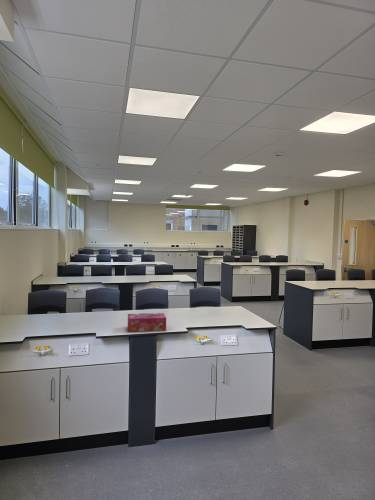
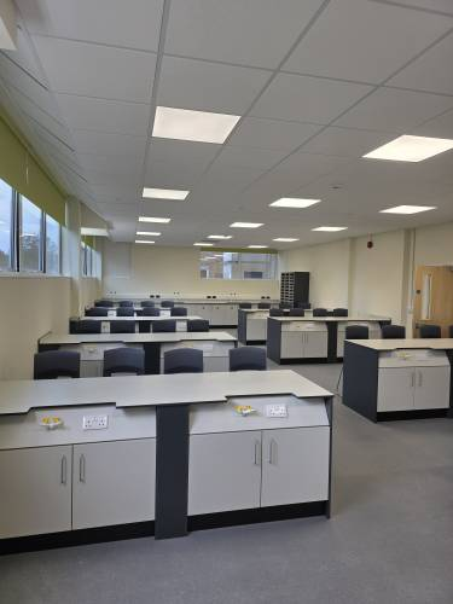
- tissue box [127,312,167,333]
